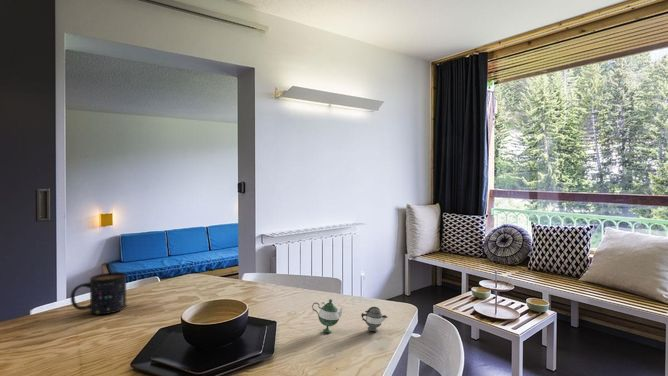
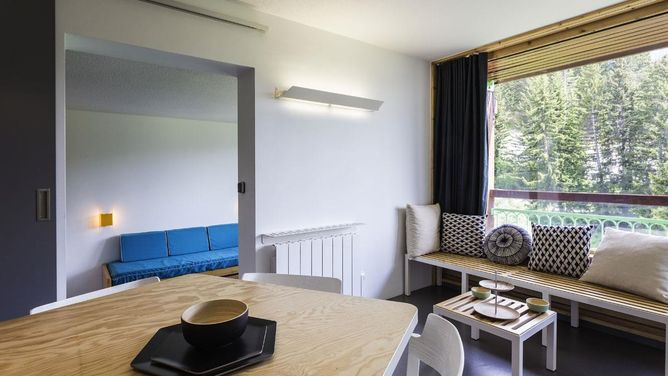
- mug [70,271,127,316]
- teapot [311,298,388,334]
